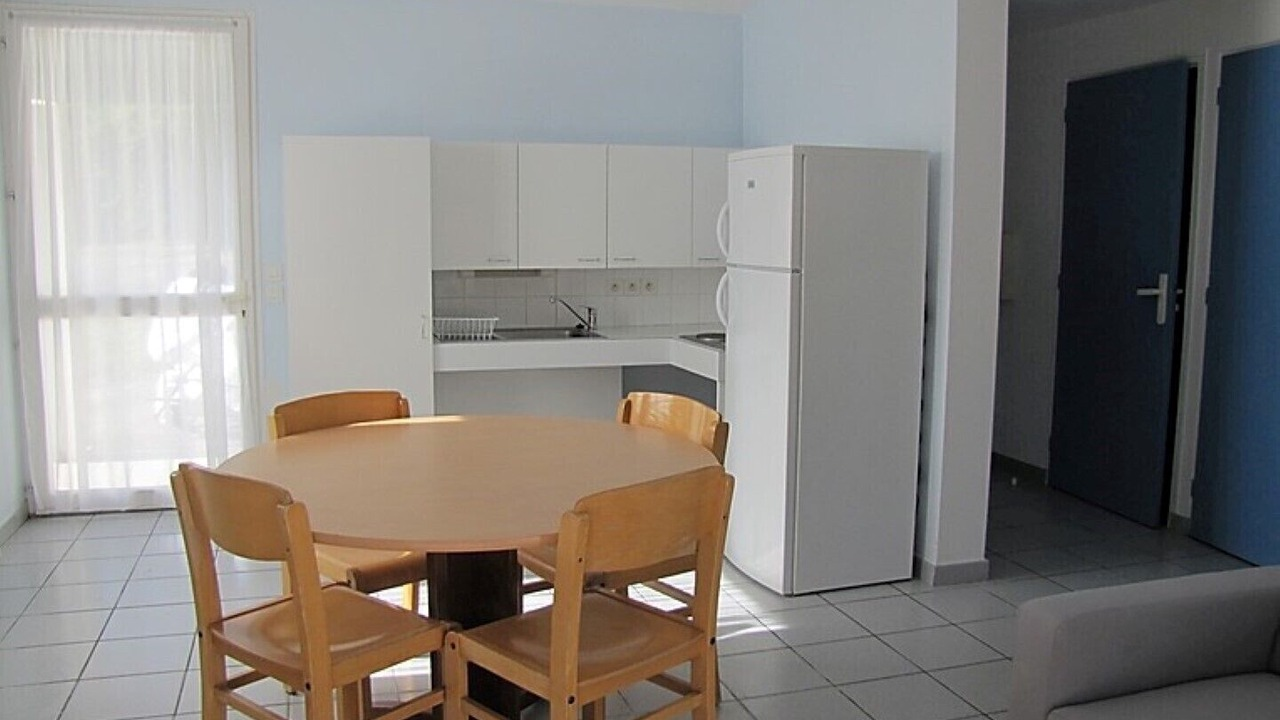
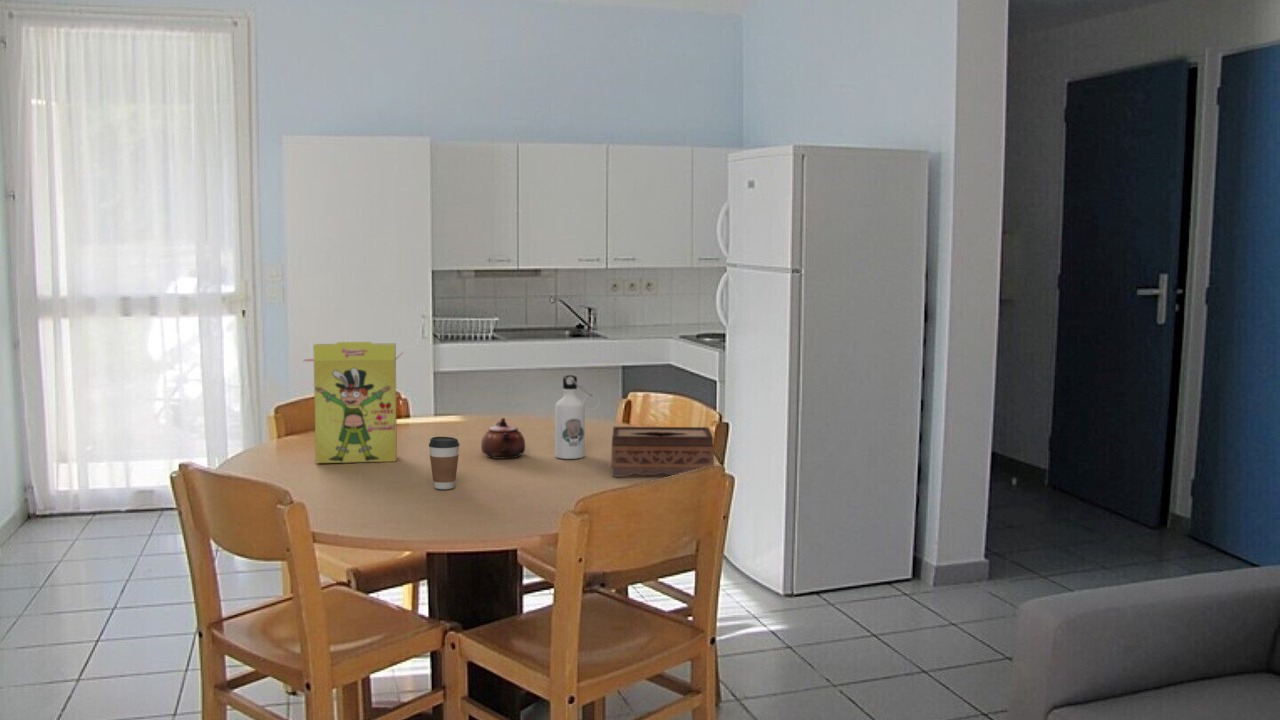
+ water bottle [554,374,601,460]
+ coffee cup [428,436,460,490]
+ teapot [480,417,526,460]
+ tissue box [610,426,715,477]
+ cereal box [303,341,404,464]
